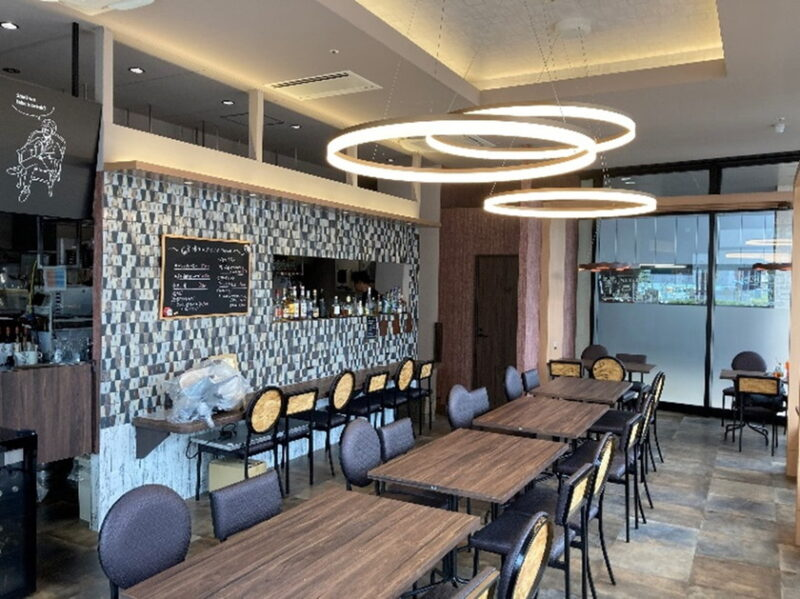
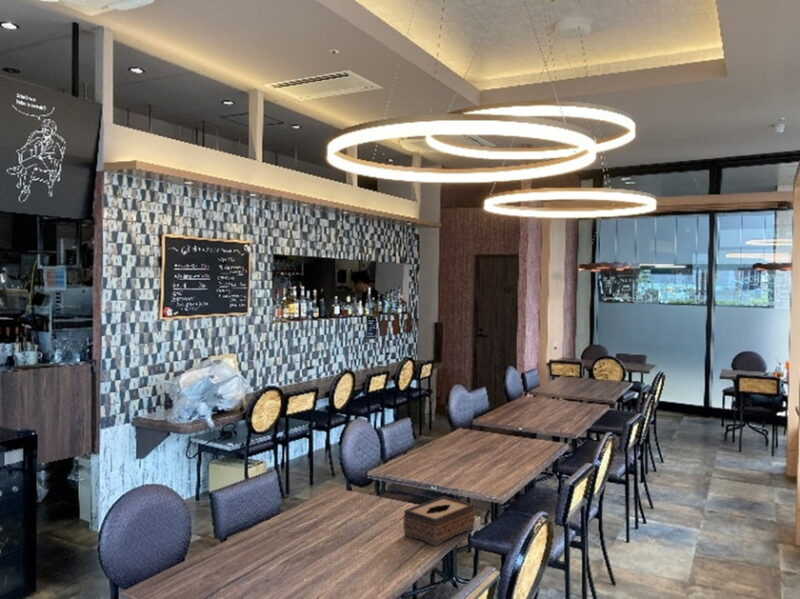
+ tissue box [402,495,476,547]
